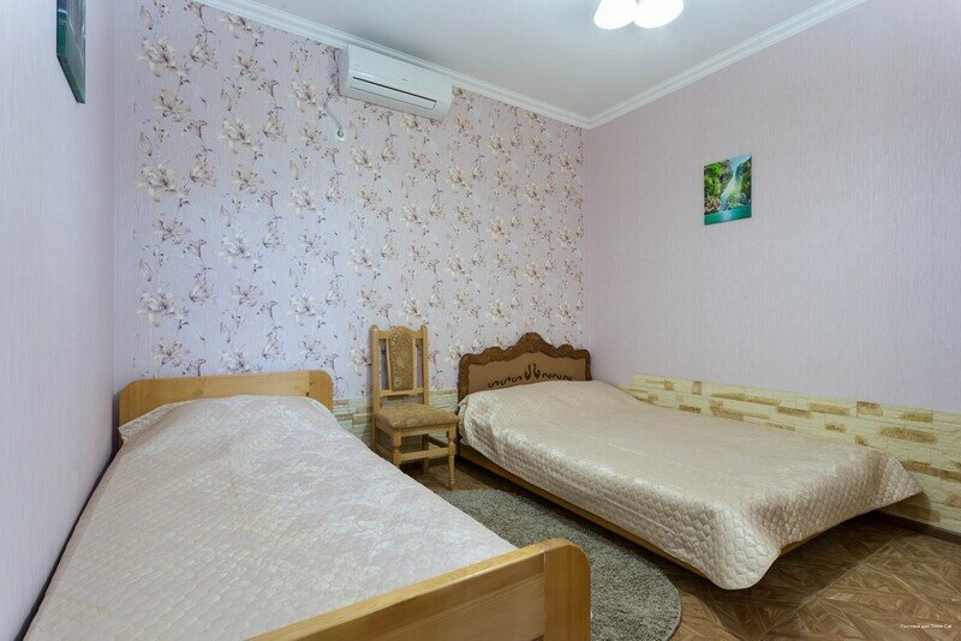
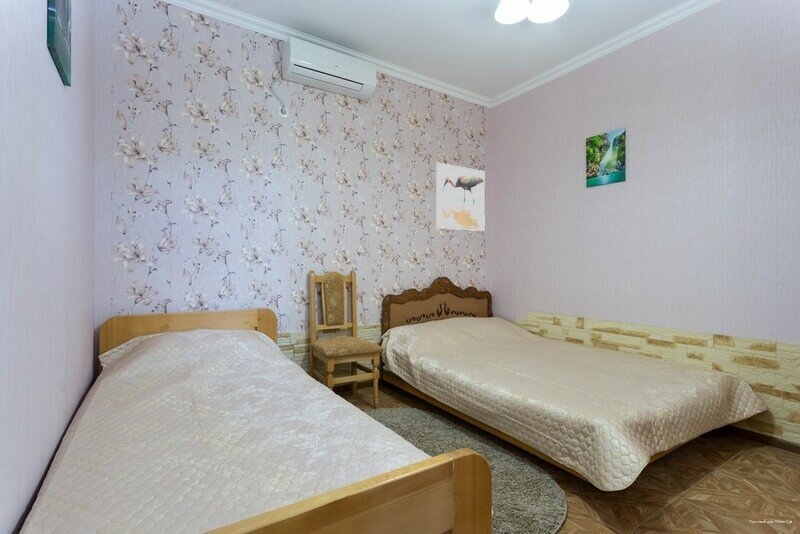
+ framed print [435,162,486,232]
